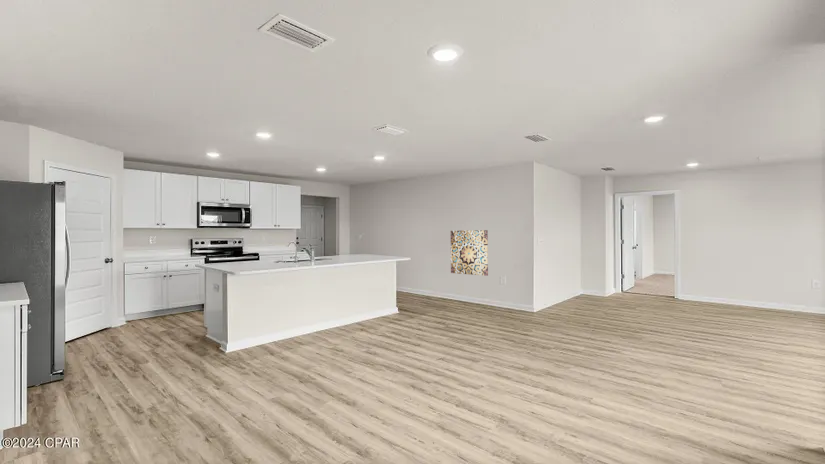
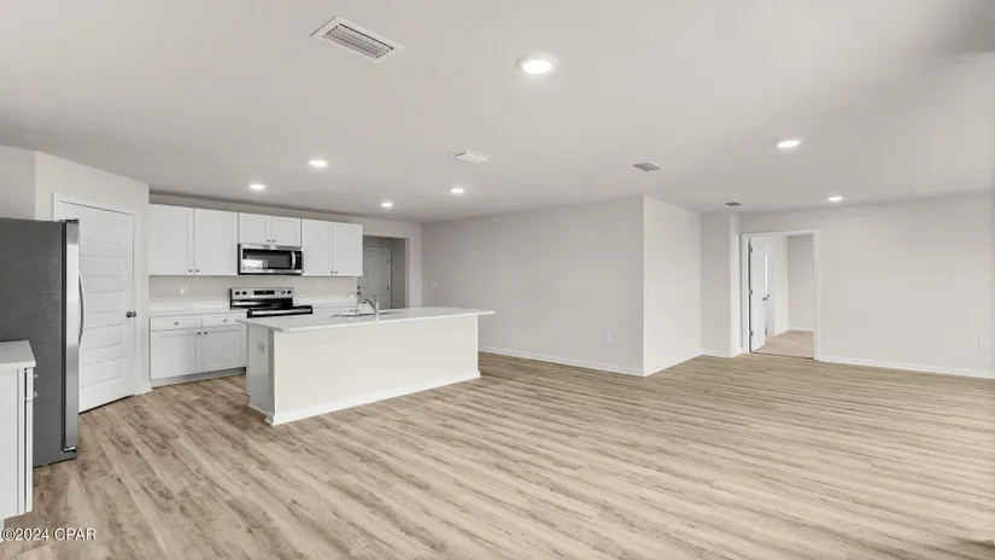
- wall art [450,229,489,277]
